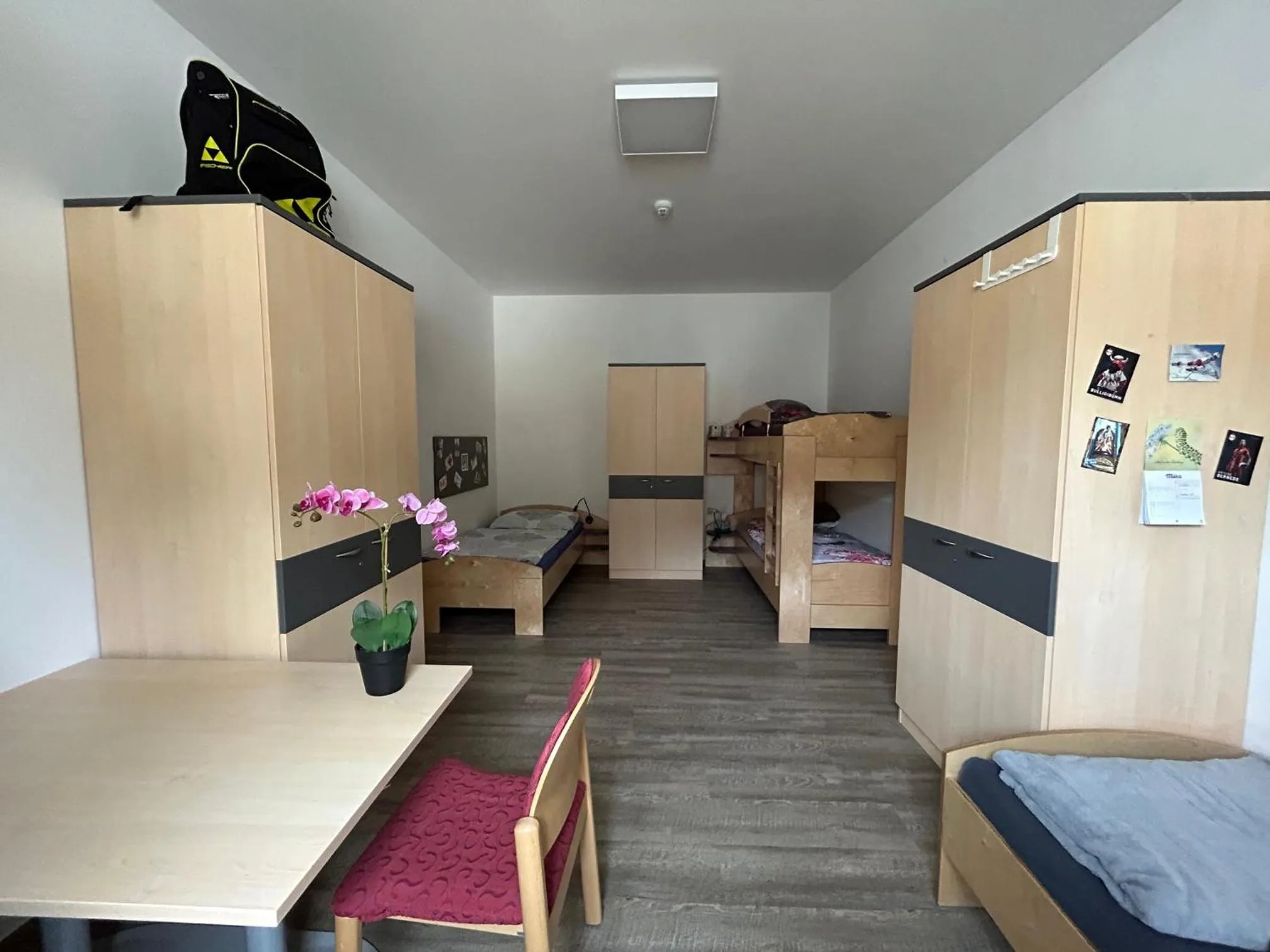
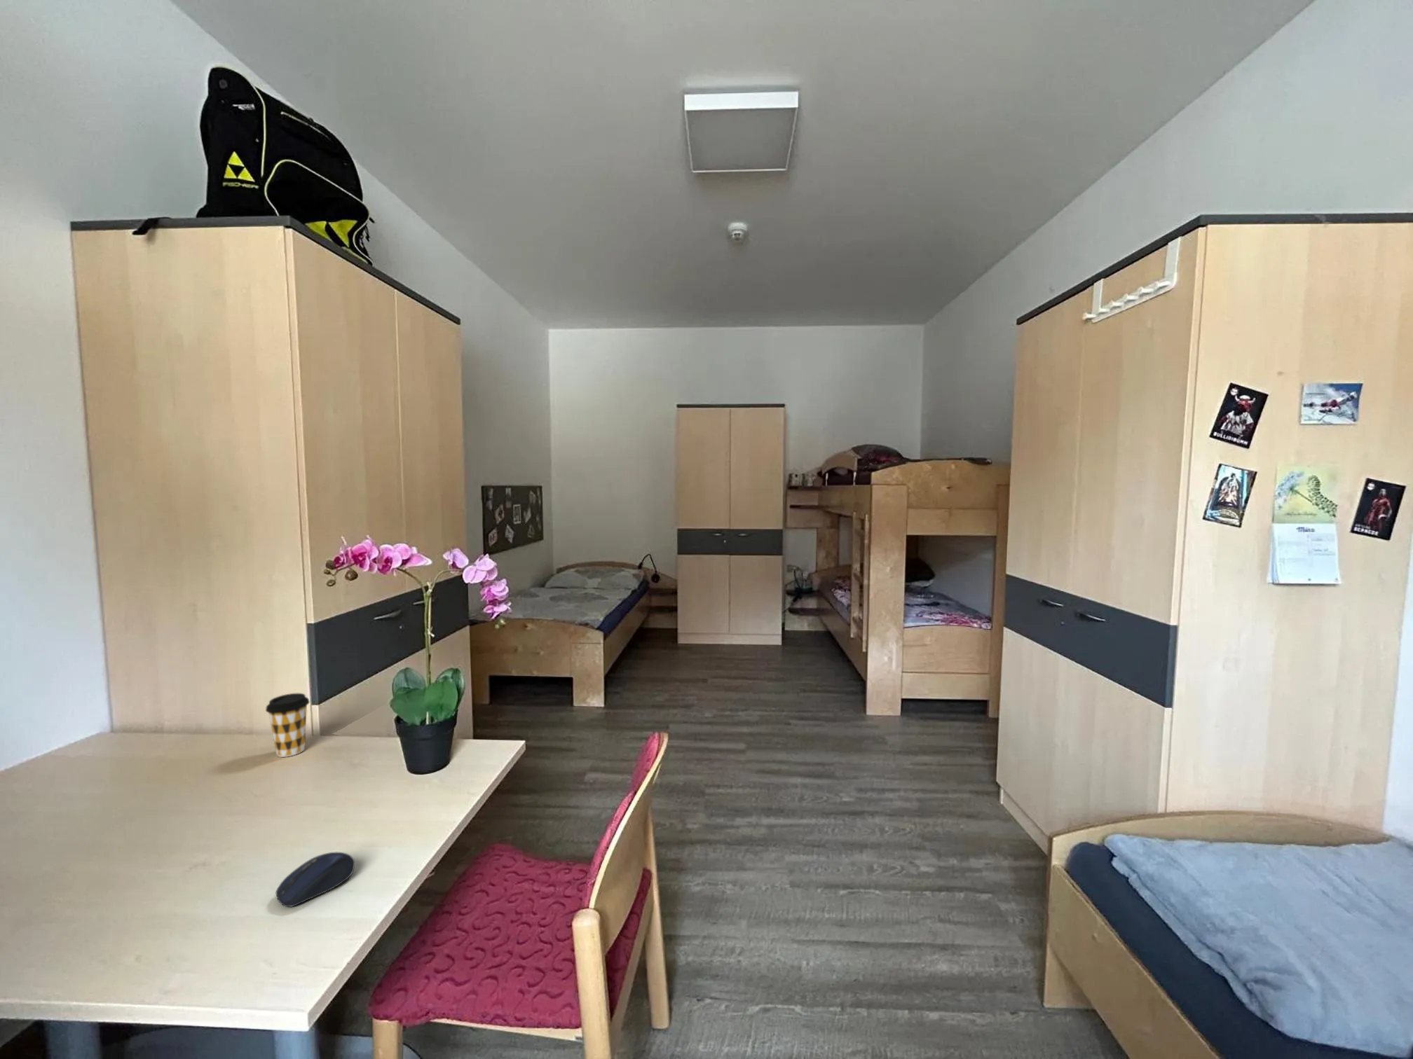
+ computer mouse [275,852,355,908]
+ coffee cup [265,693,310,758]
